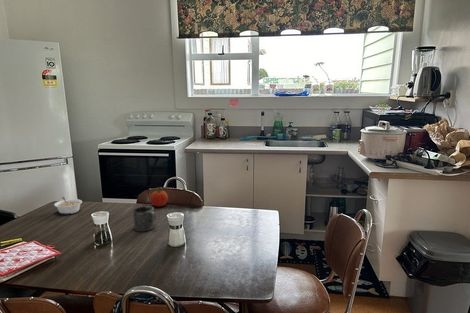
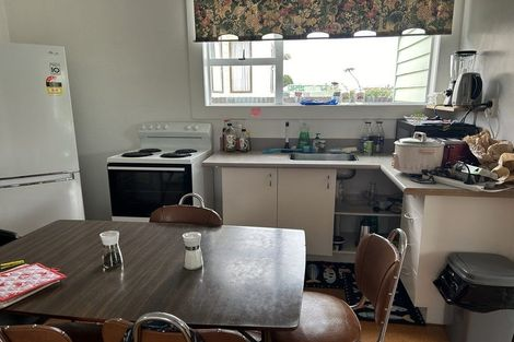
- fruit [149,186,169,208]
- legume [53,196,83,215]
- mug [132,205,157,232]
